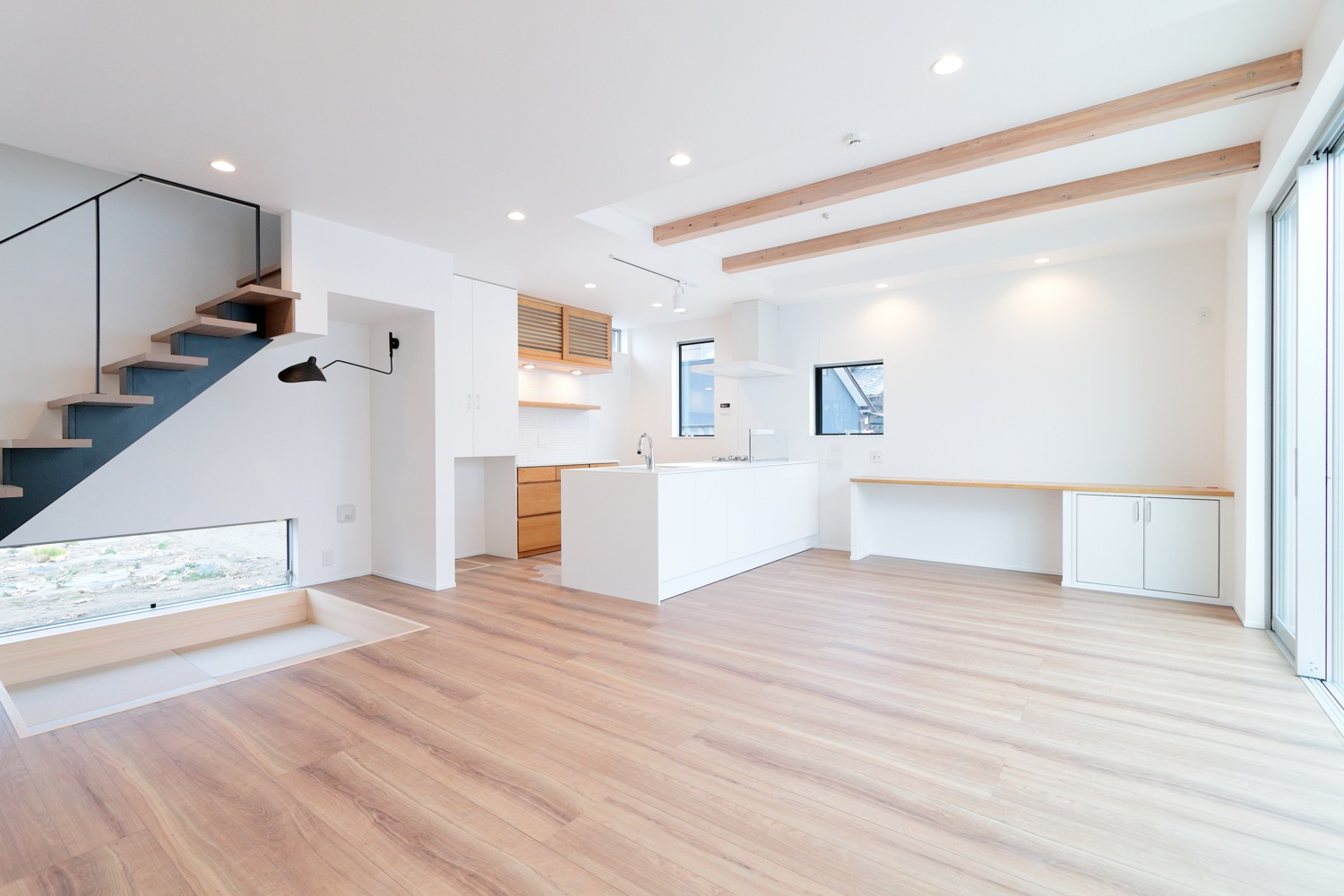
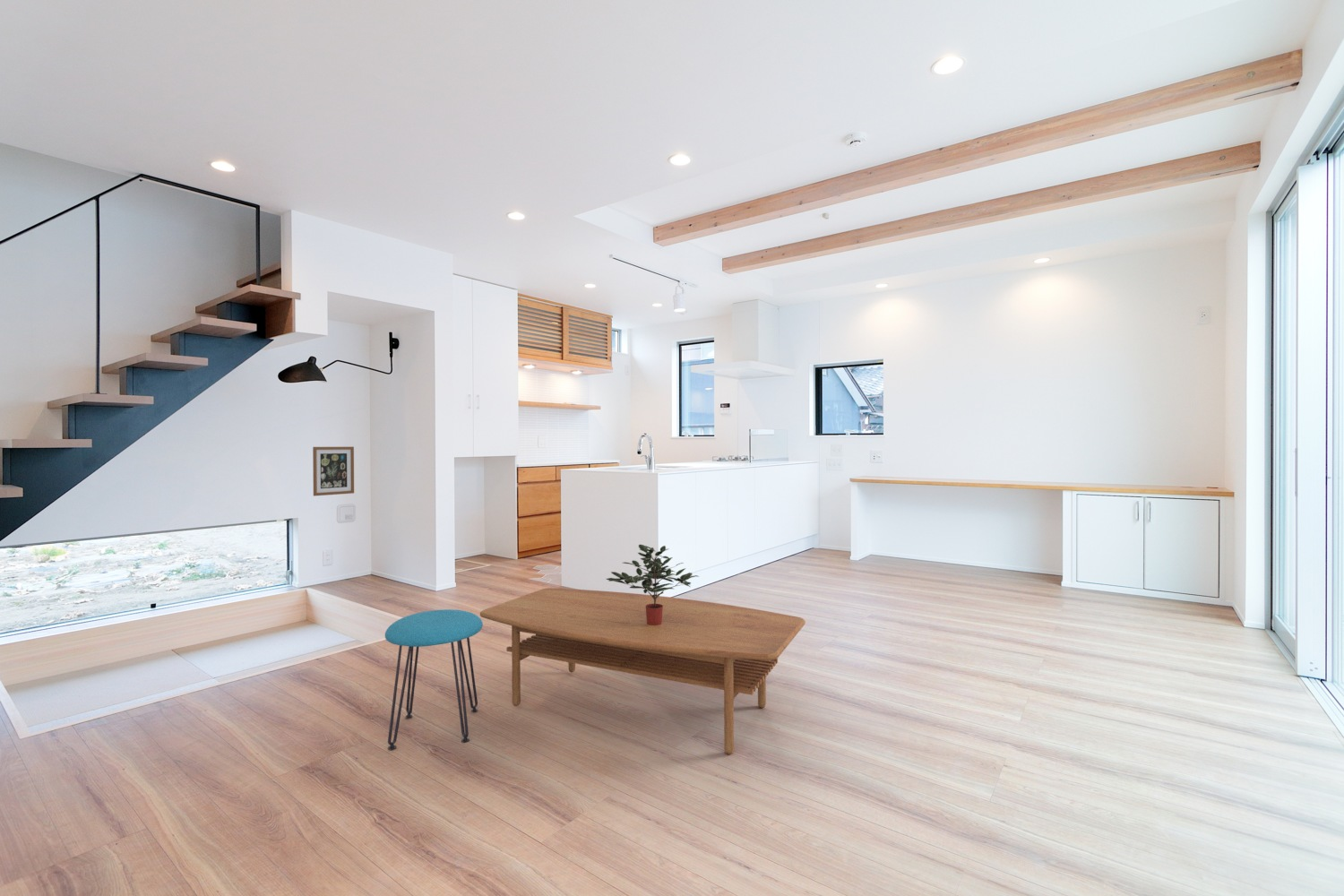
+ stool [384,608,484,751]
+ potted plant [606,544,700,625]
+ wall art [312,446,355,496]
+ coffee table [479,587,806,755]
